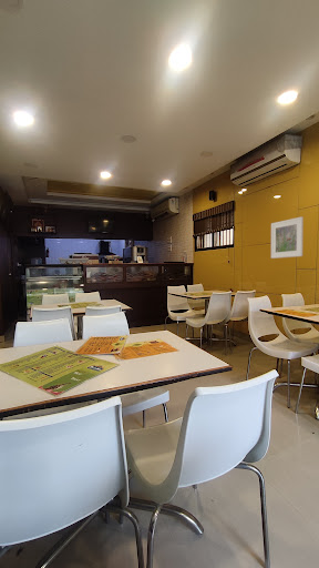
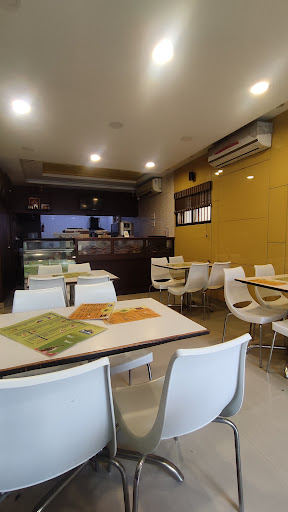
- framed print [270,216,305,260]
